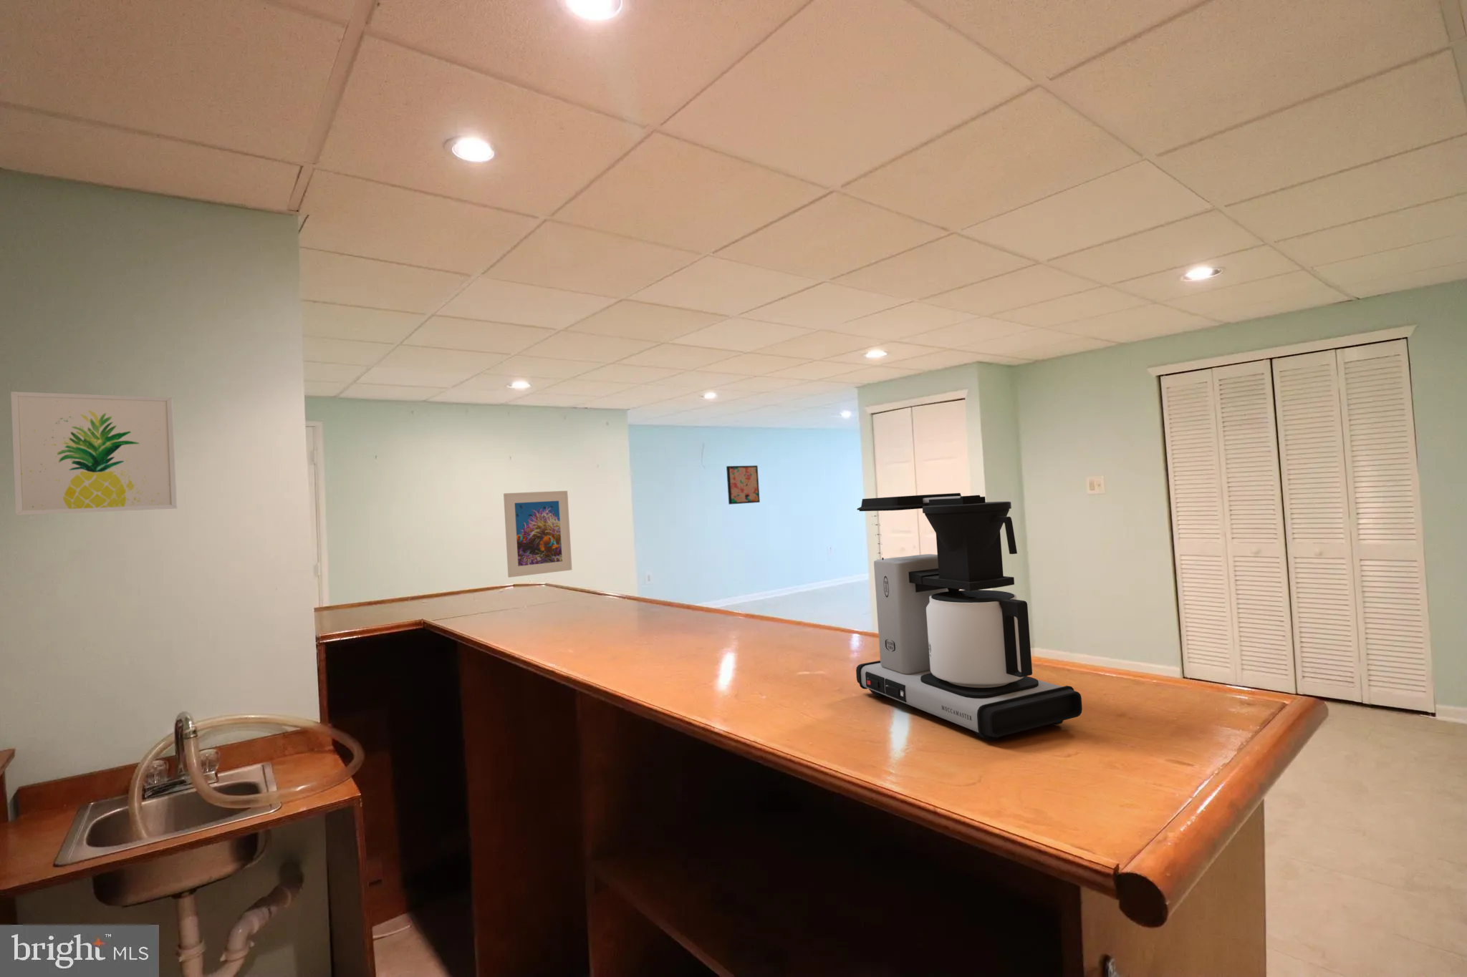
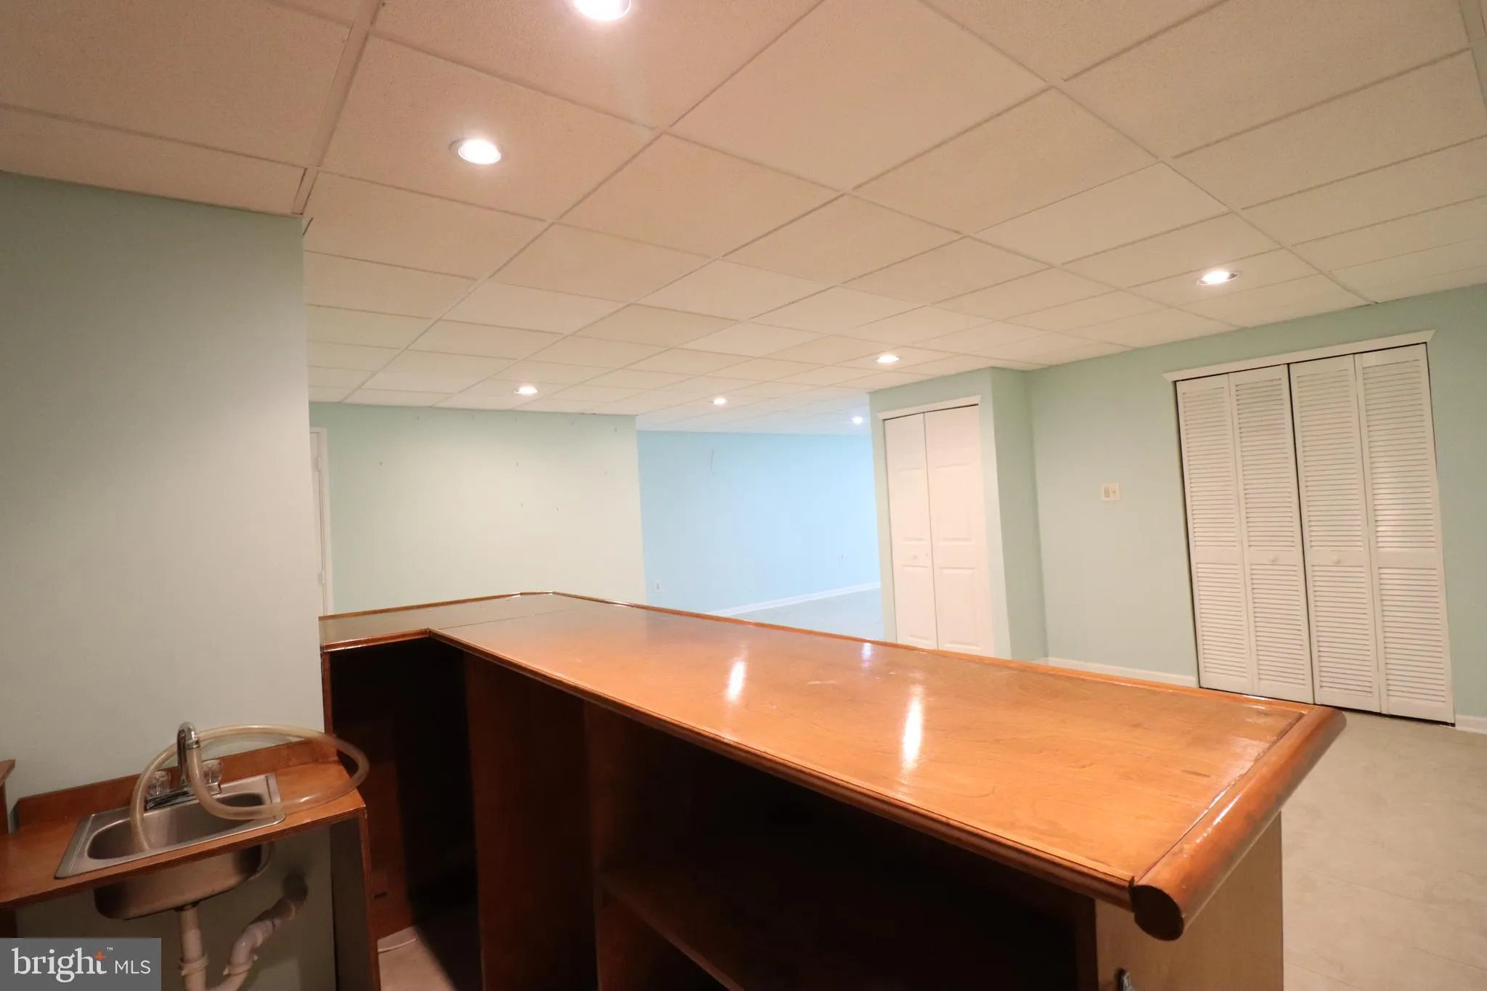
- coffee maker [855,493,1083,741]
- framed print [503,491,573,578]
- wall art [725,465,760,505]
- wall art [10,390,179,516]
